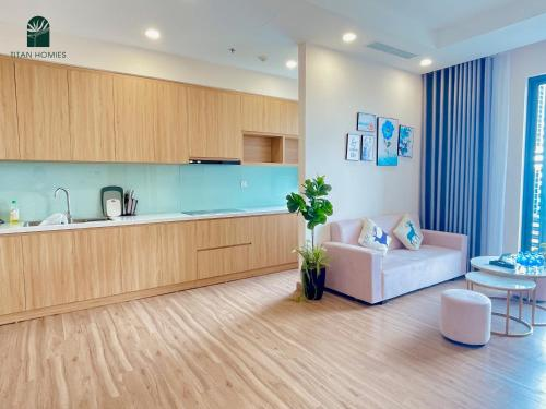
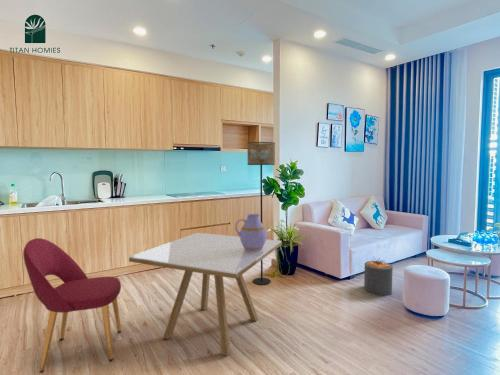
+ dining chair [22,237,122,374]
+ dining table [128,232,283,357]
+ floor lamp [246,141,276,286]
+ trash can [363,257,394,296]
+ pitcher [234,213,268,252]
